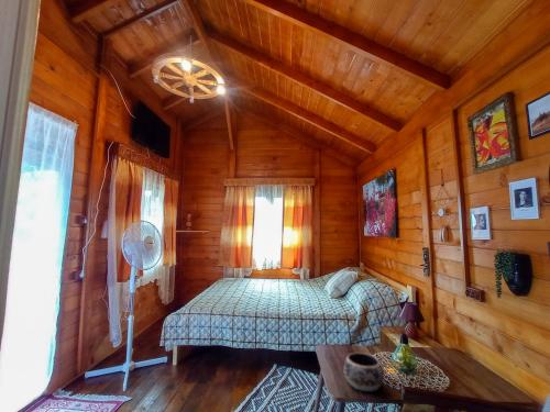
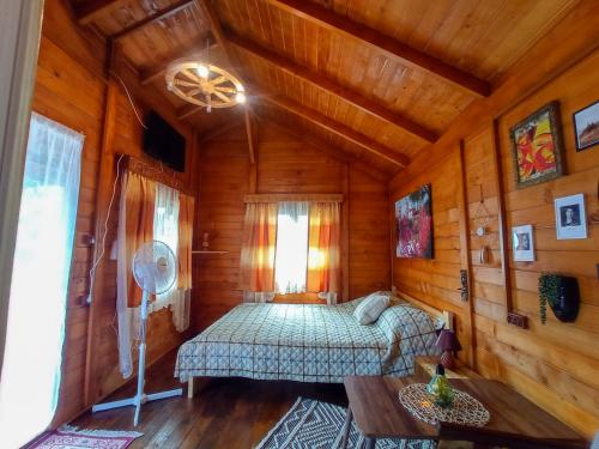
- decorative bowl [342,352,385,393]
